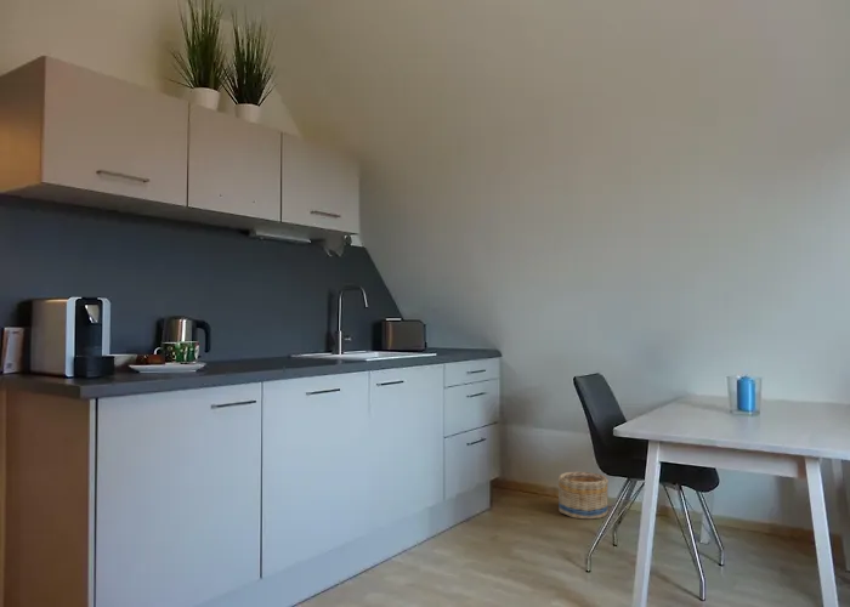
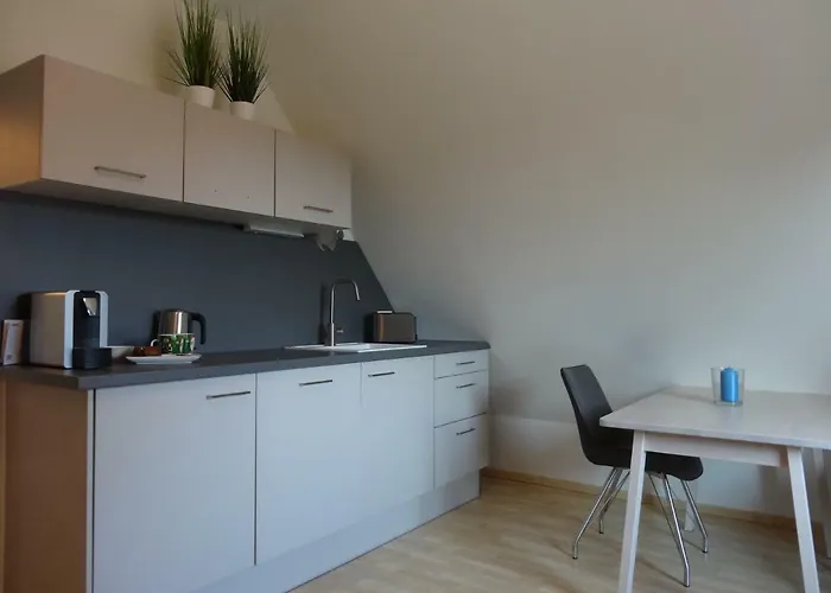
- basket [556,471,610,520]
